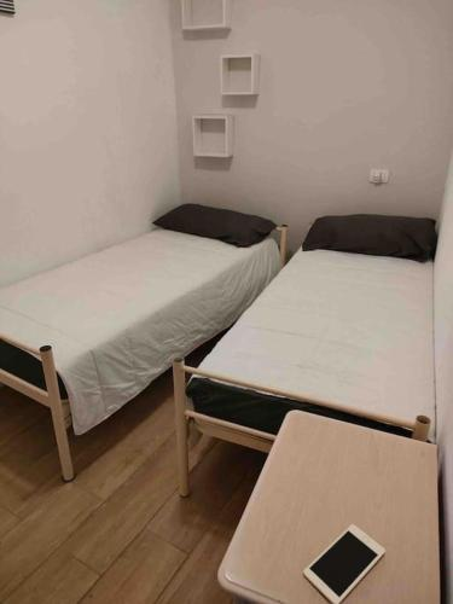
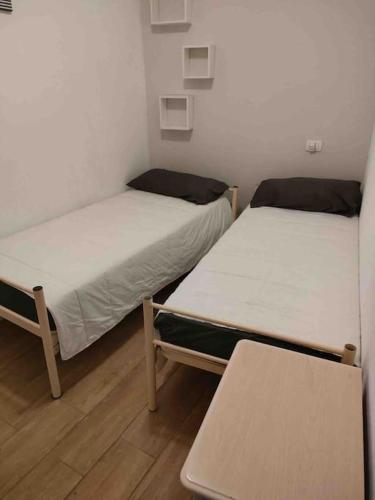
- cell phone [302,523,387,604]
